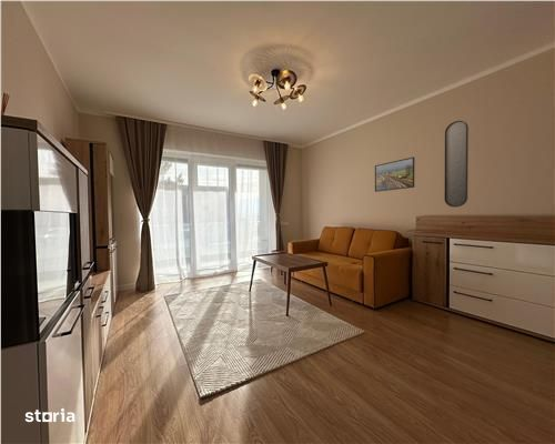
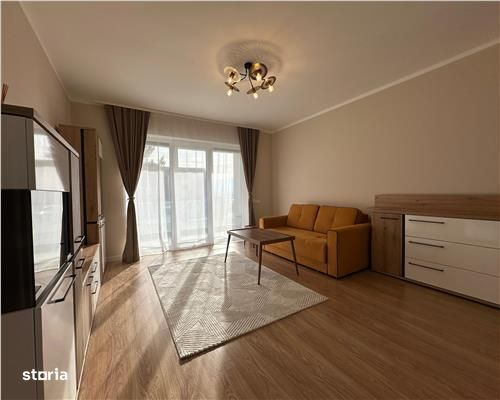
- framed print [374,155,415,193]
- home mirror [444,120,470,209]
